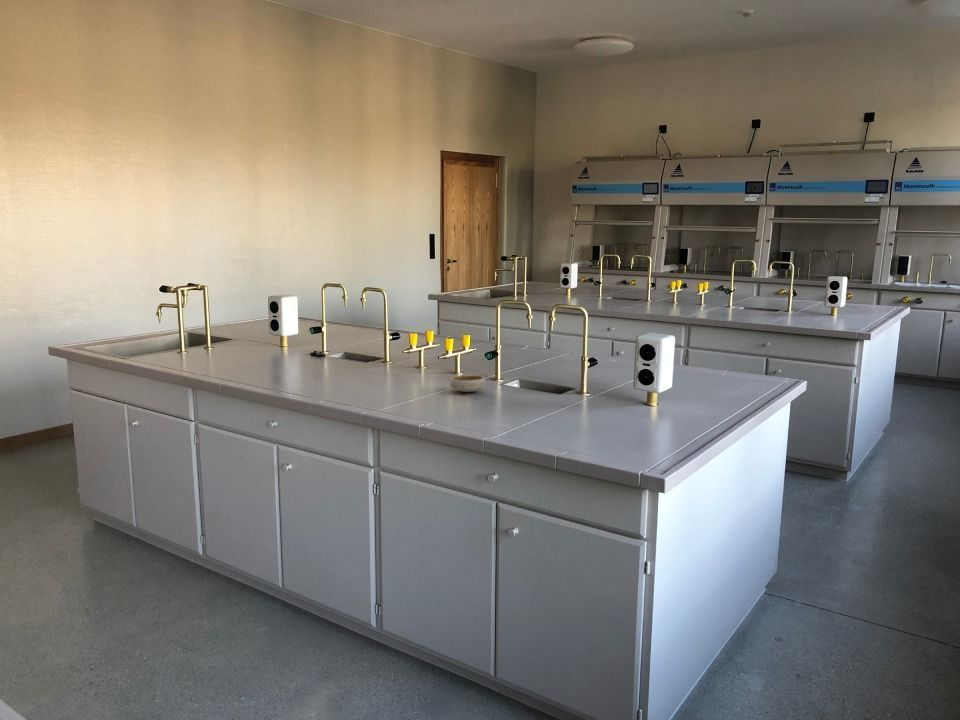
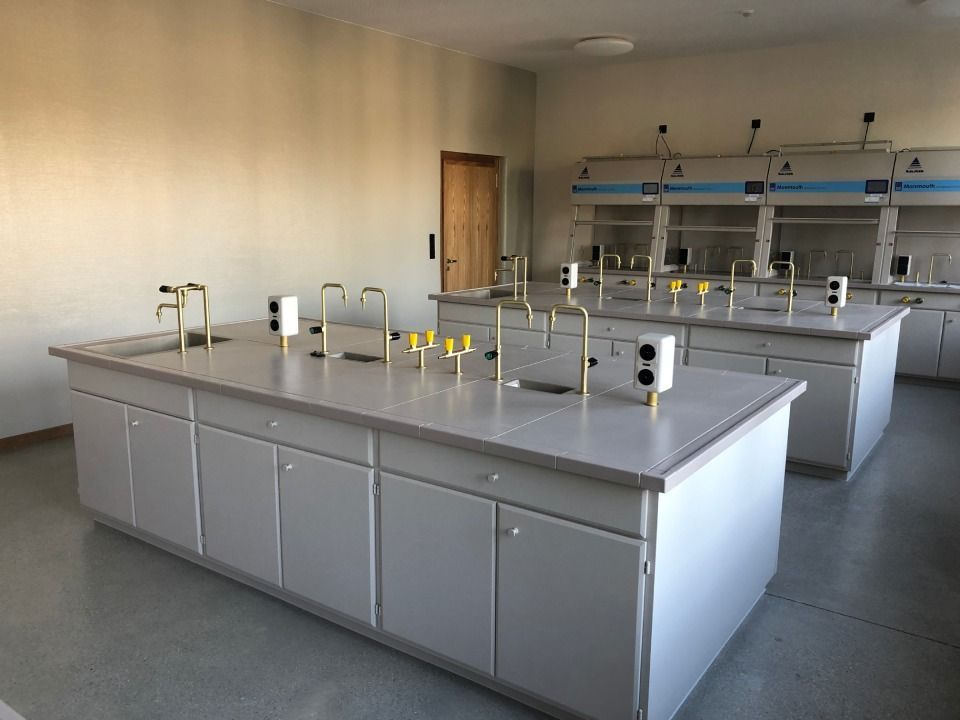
- bowl [449,374,486,393]
